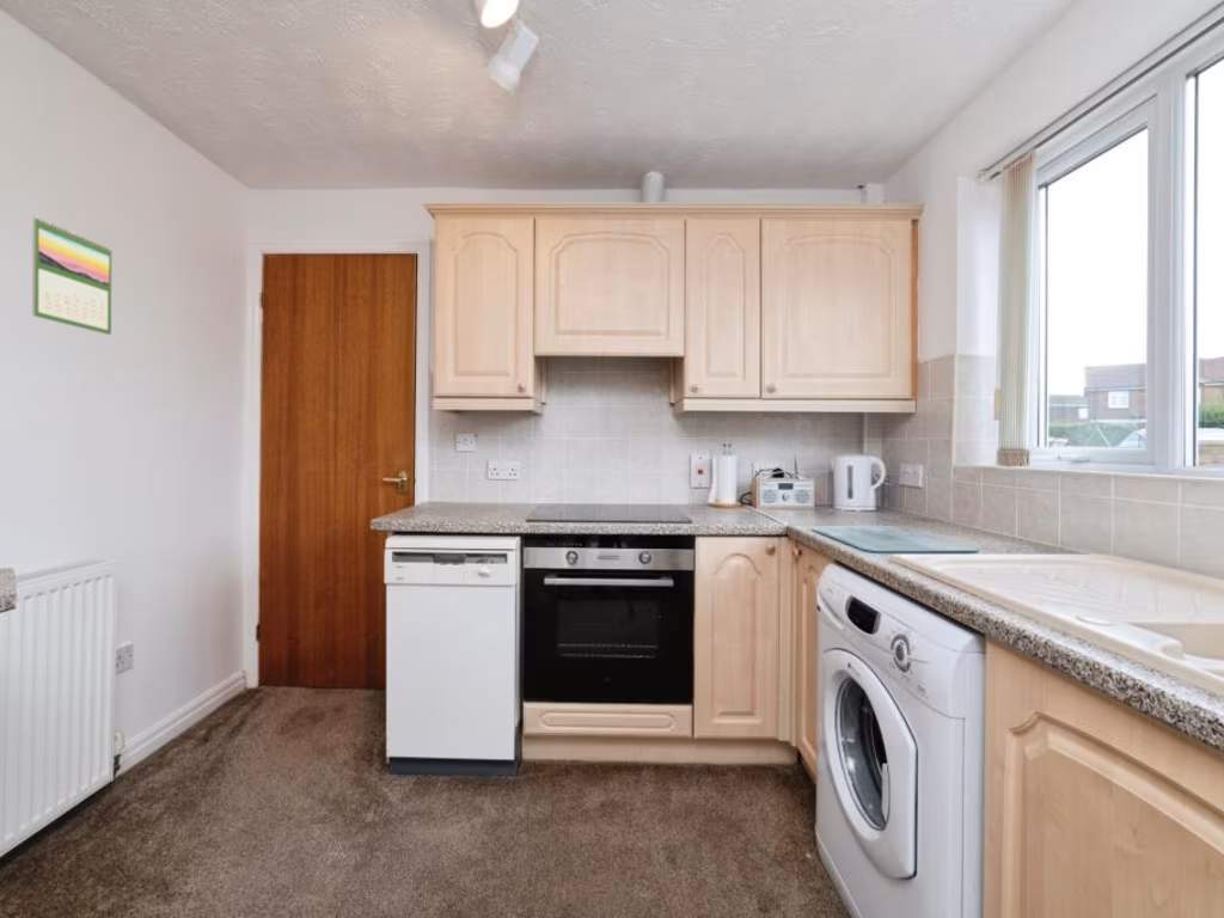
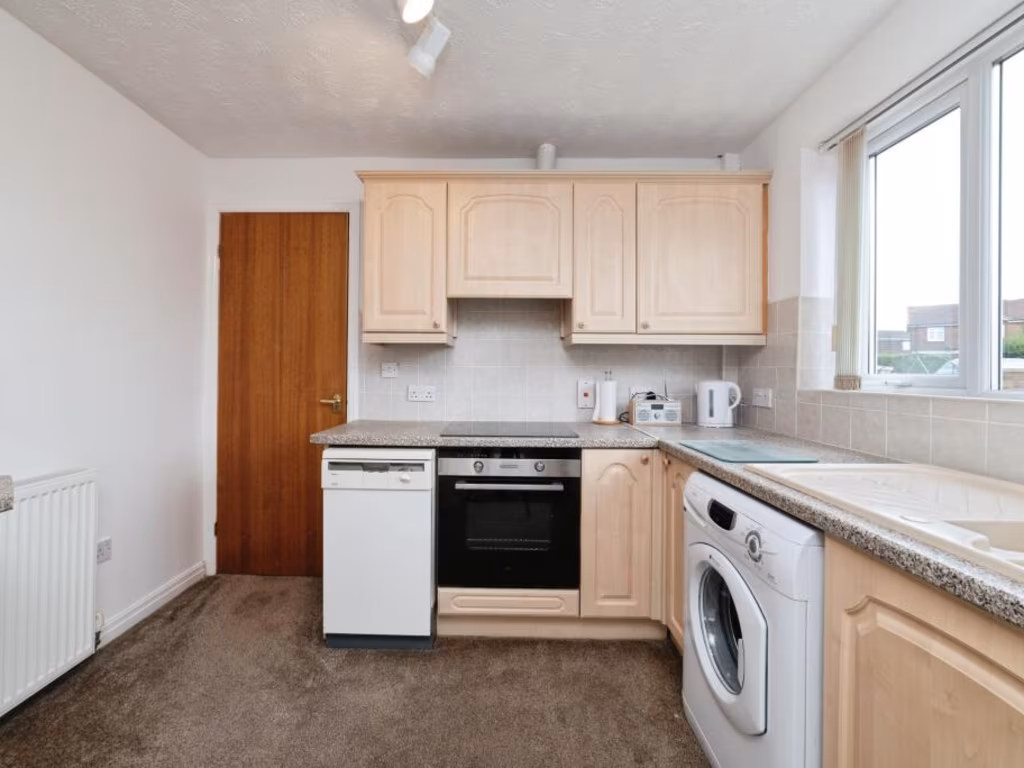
- calendar [31,215,112,336]
